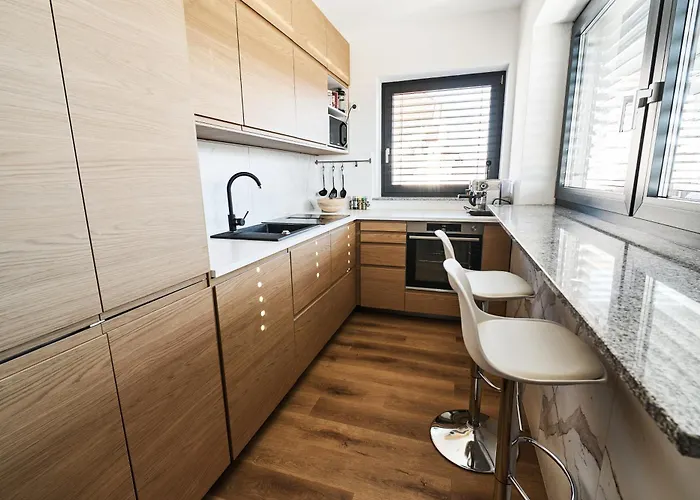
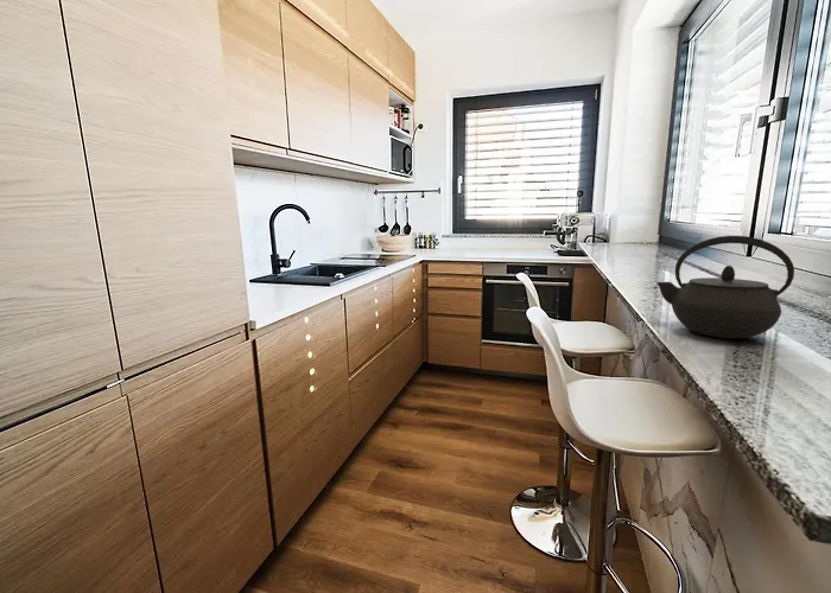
+ kettle [655,235,795,339]
